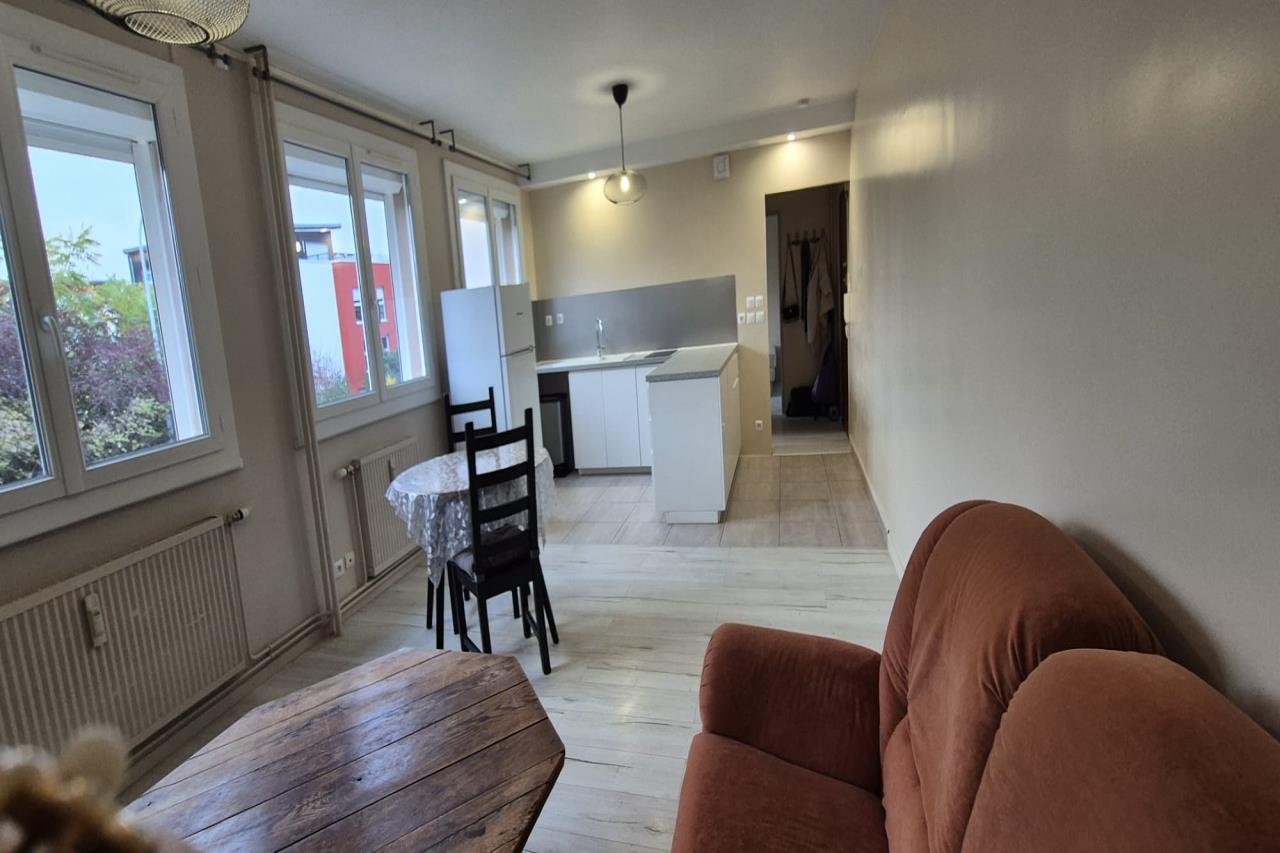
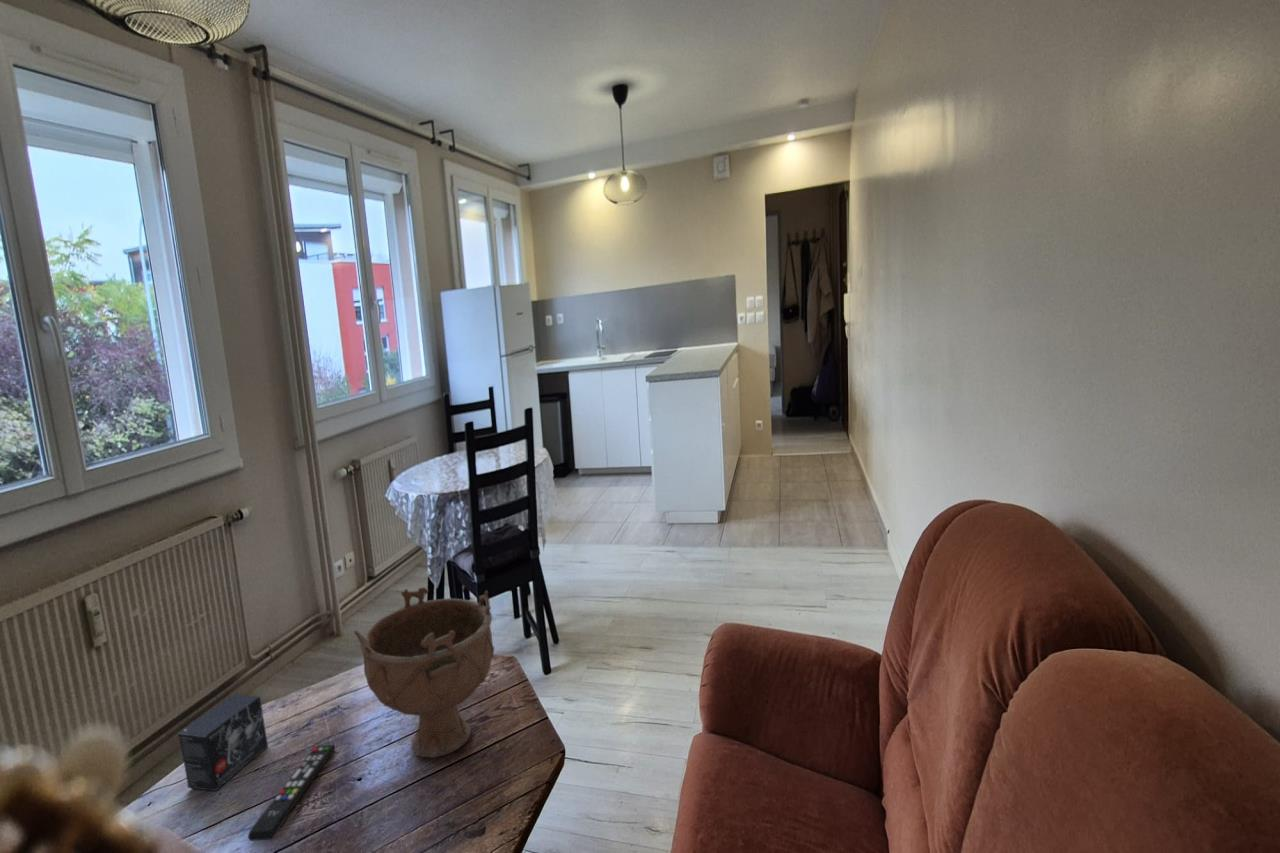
+ small box [177,693,269,792]
+ decorative bowl [353,586,495,759]
+ remote control [247,744,336,842]
